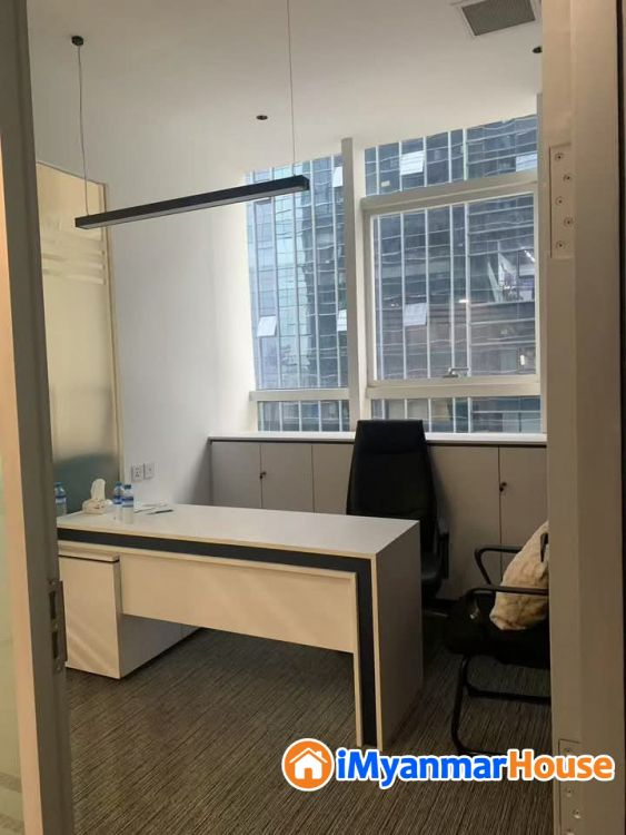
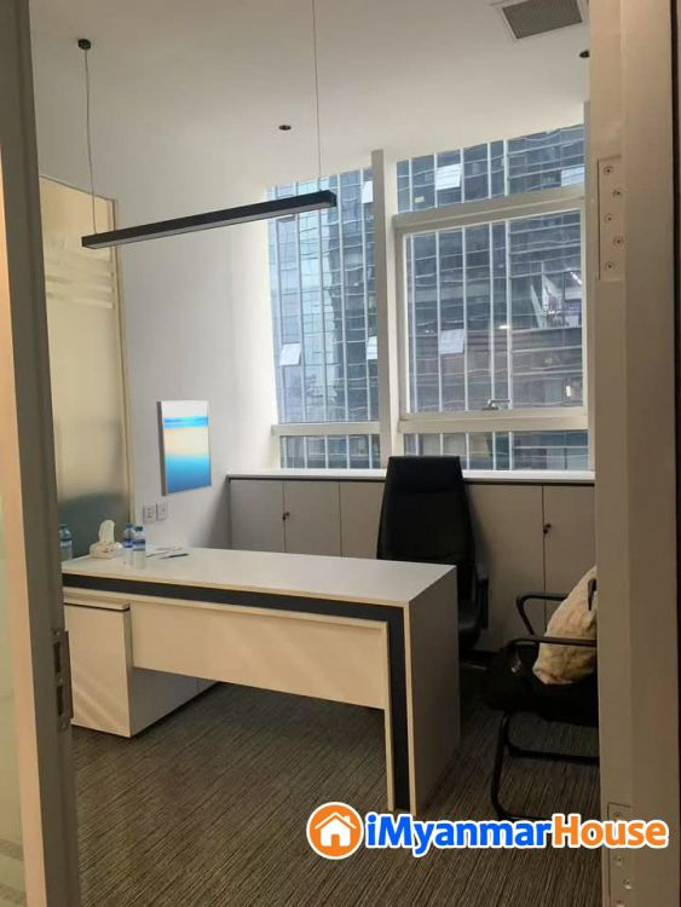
+ wall art [155,399,213,498]
